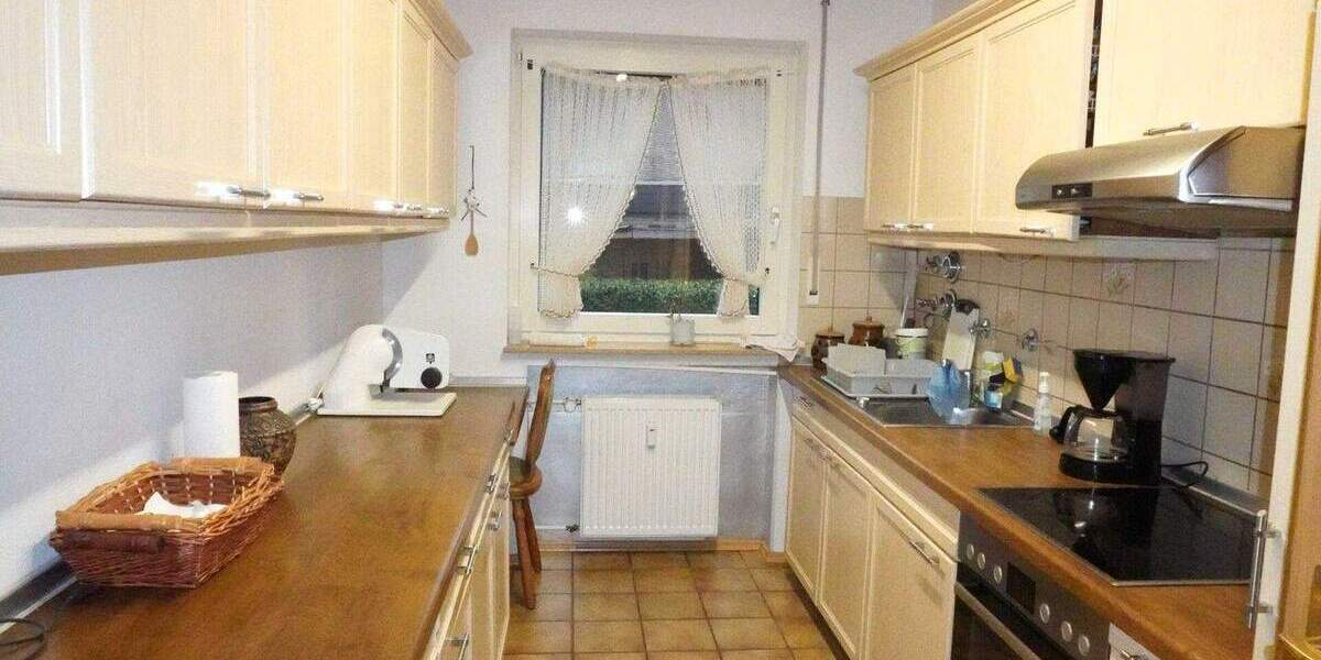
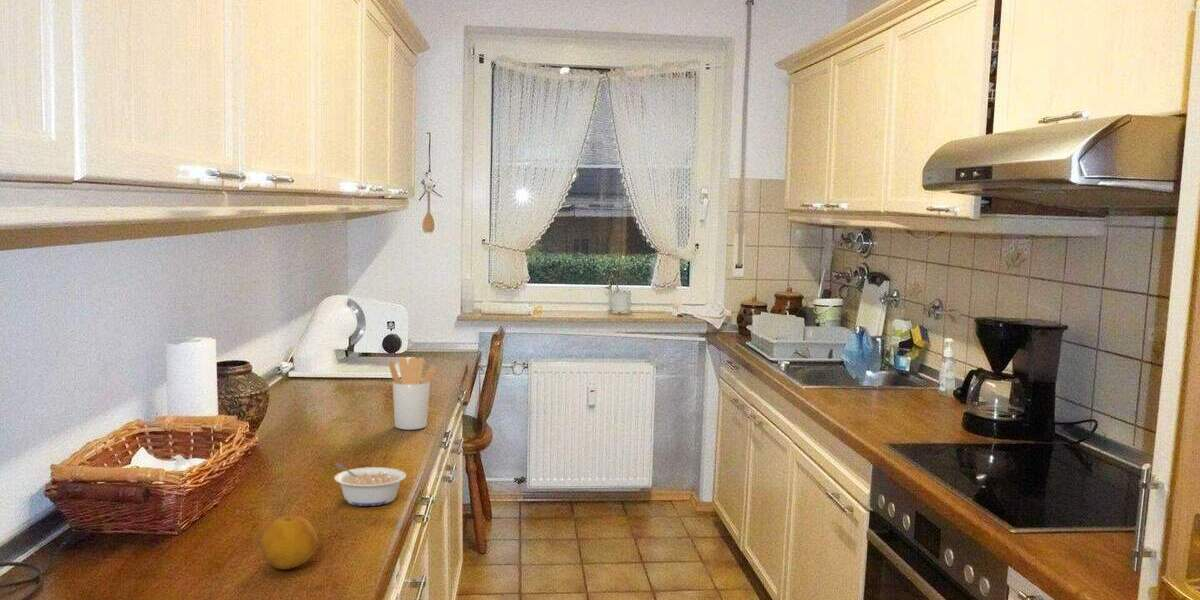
+ legume [333,462,407,507]
+ fruit [260,514,318,570]
+ utensil holder [388,356,438,431]
